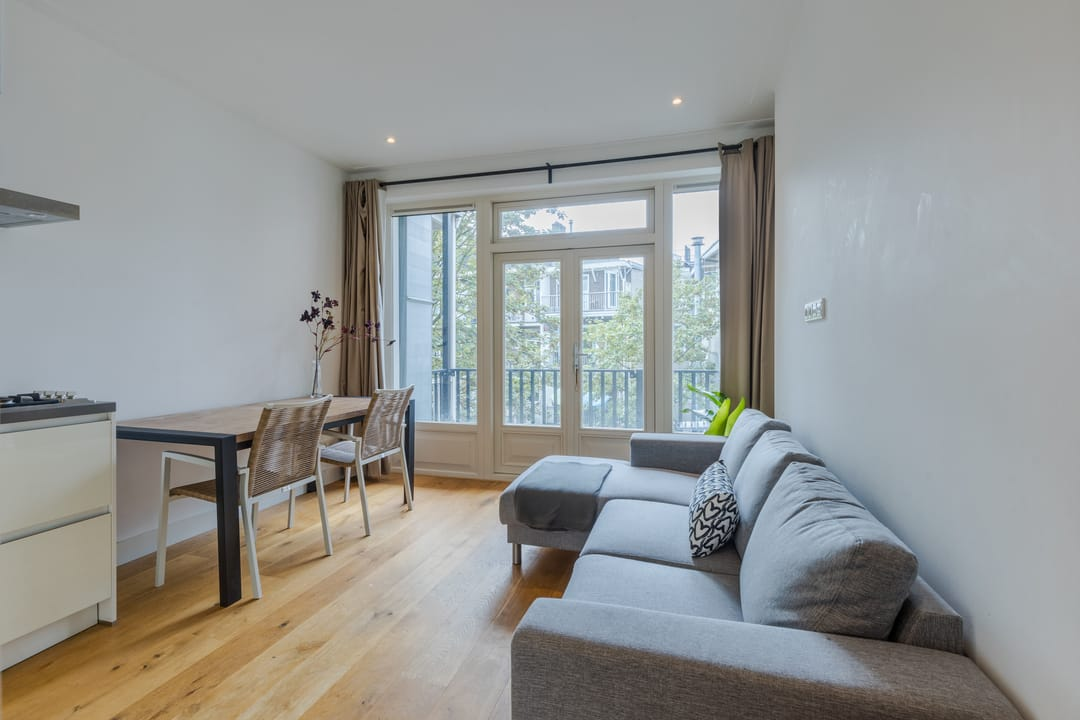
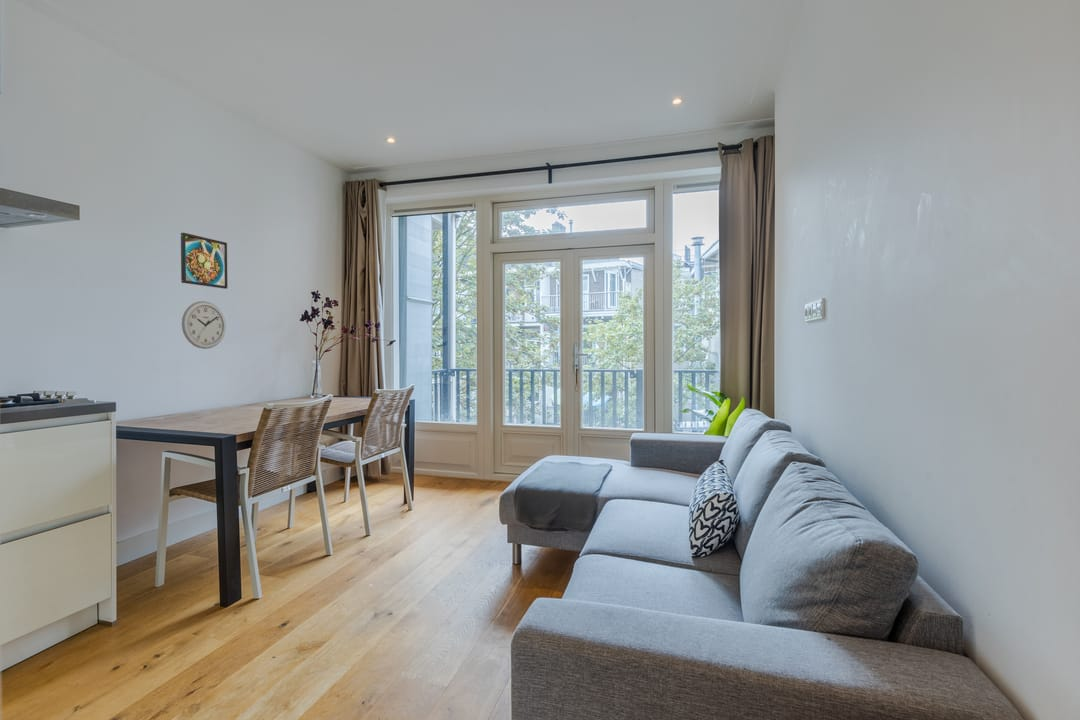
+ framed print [180,232,228,290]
+ wall clock [181,300,227,350]
